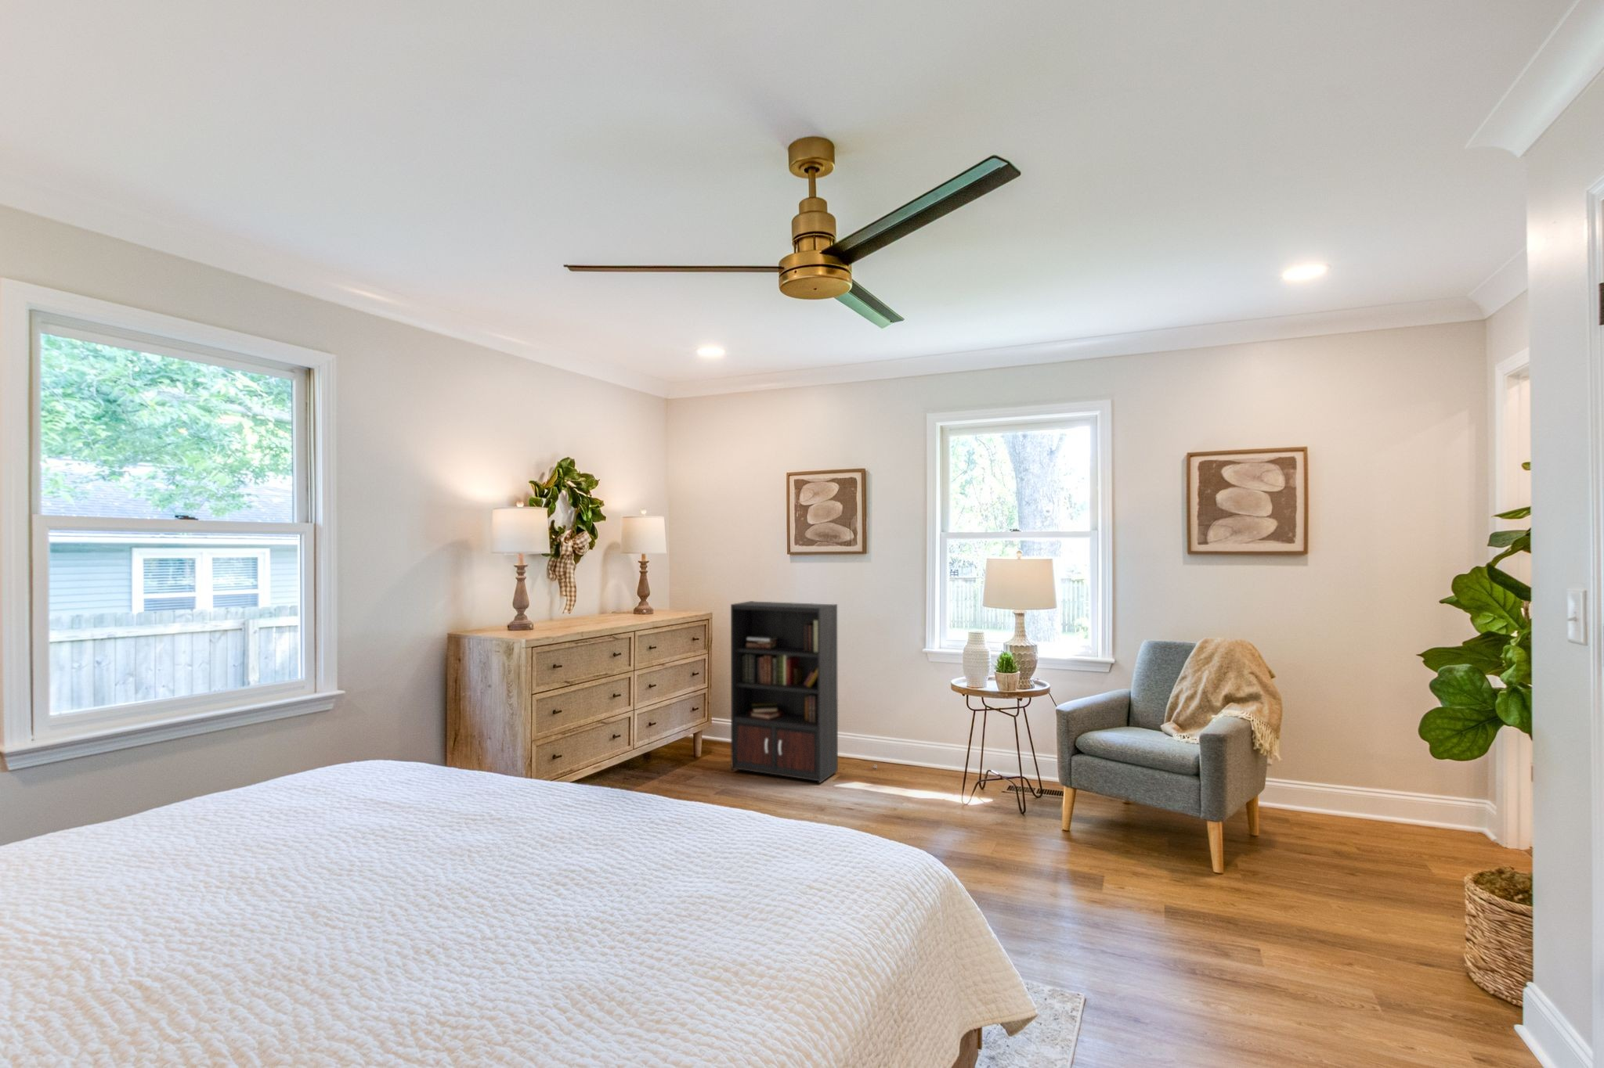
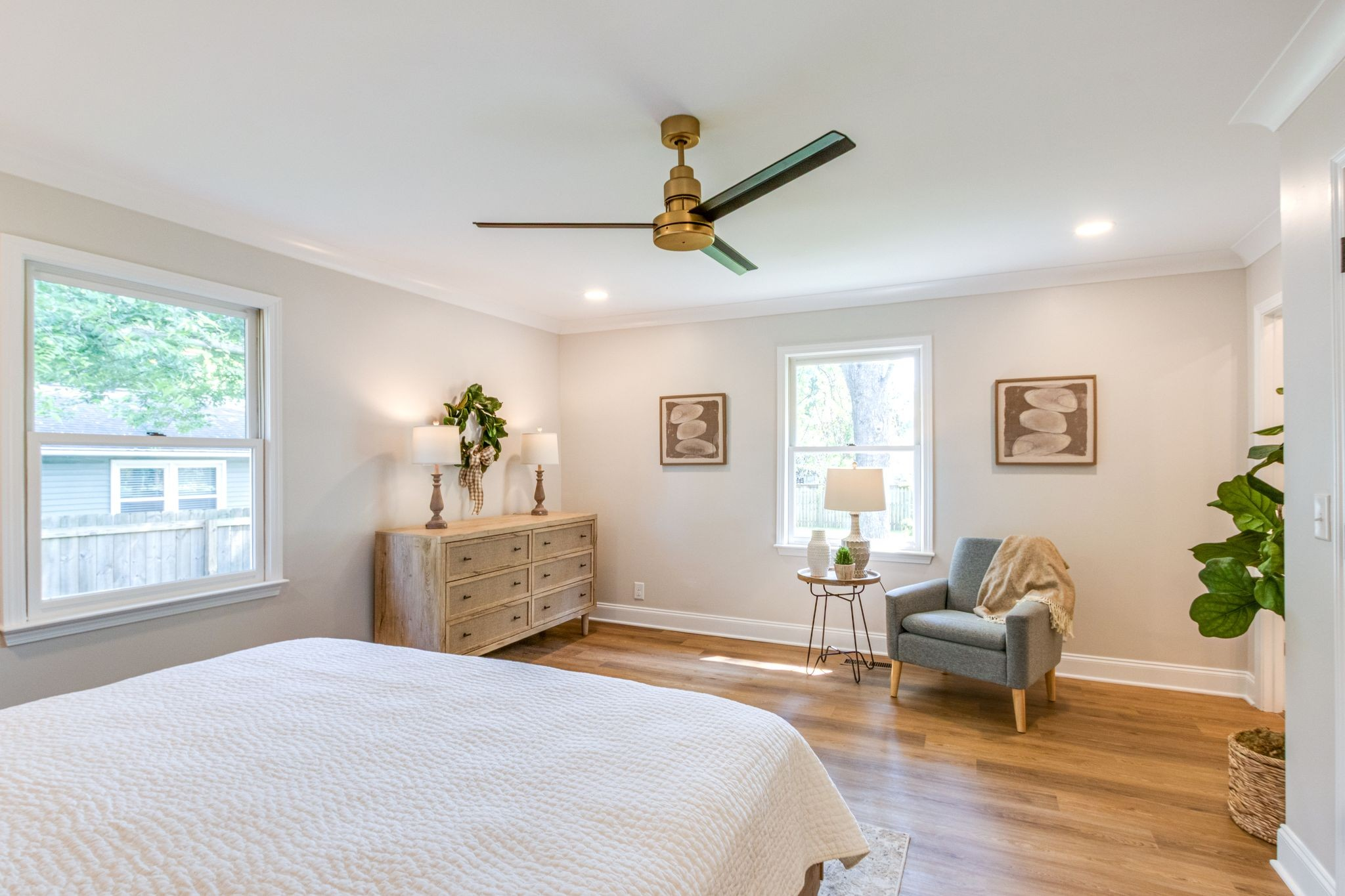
- bookcase [730,600,878,784]
